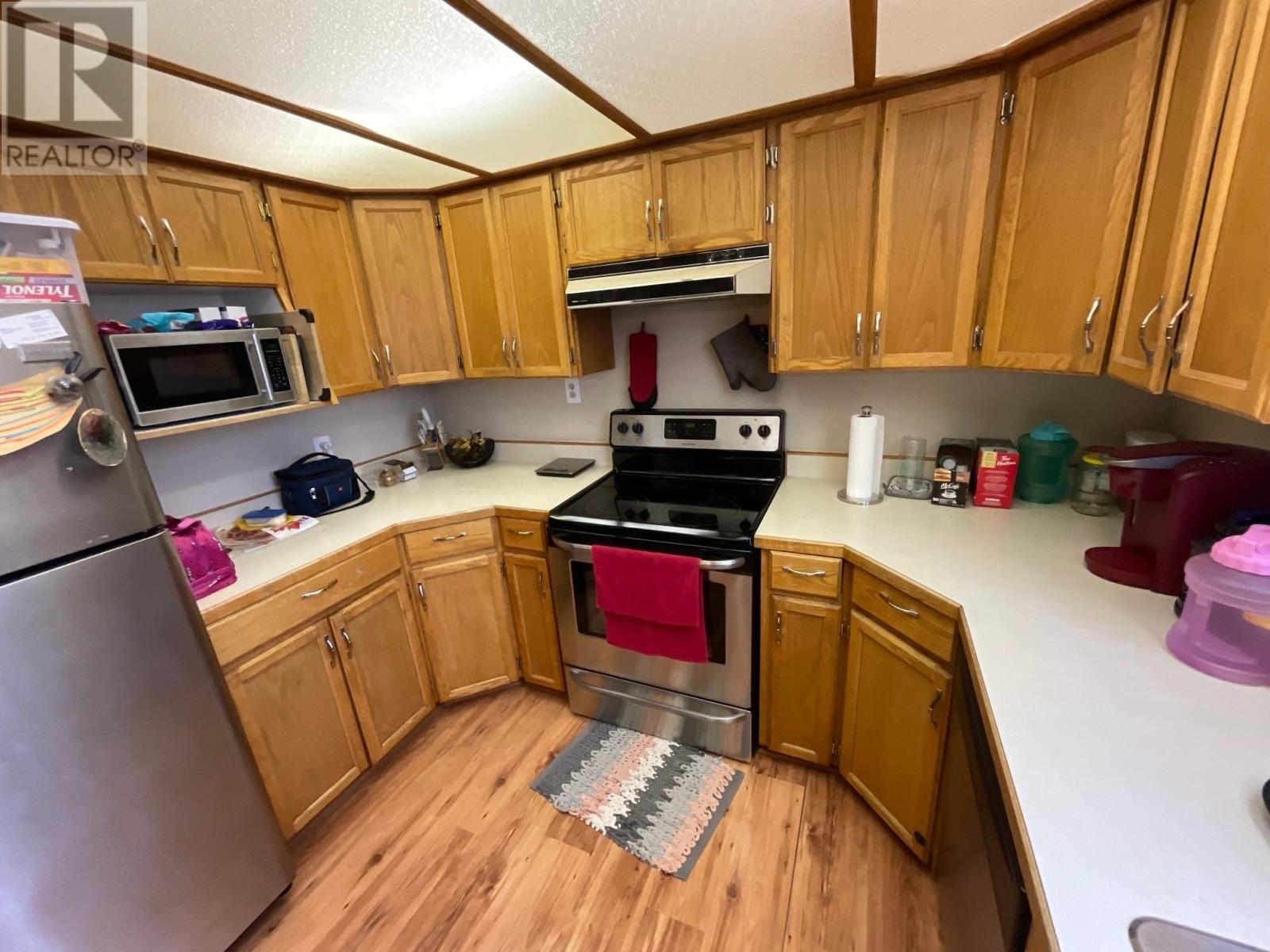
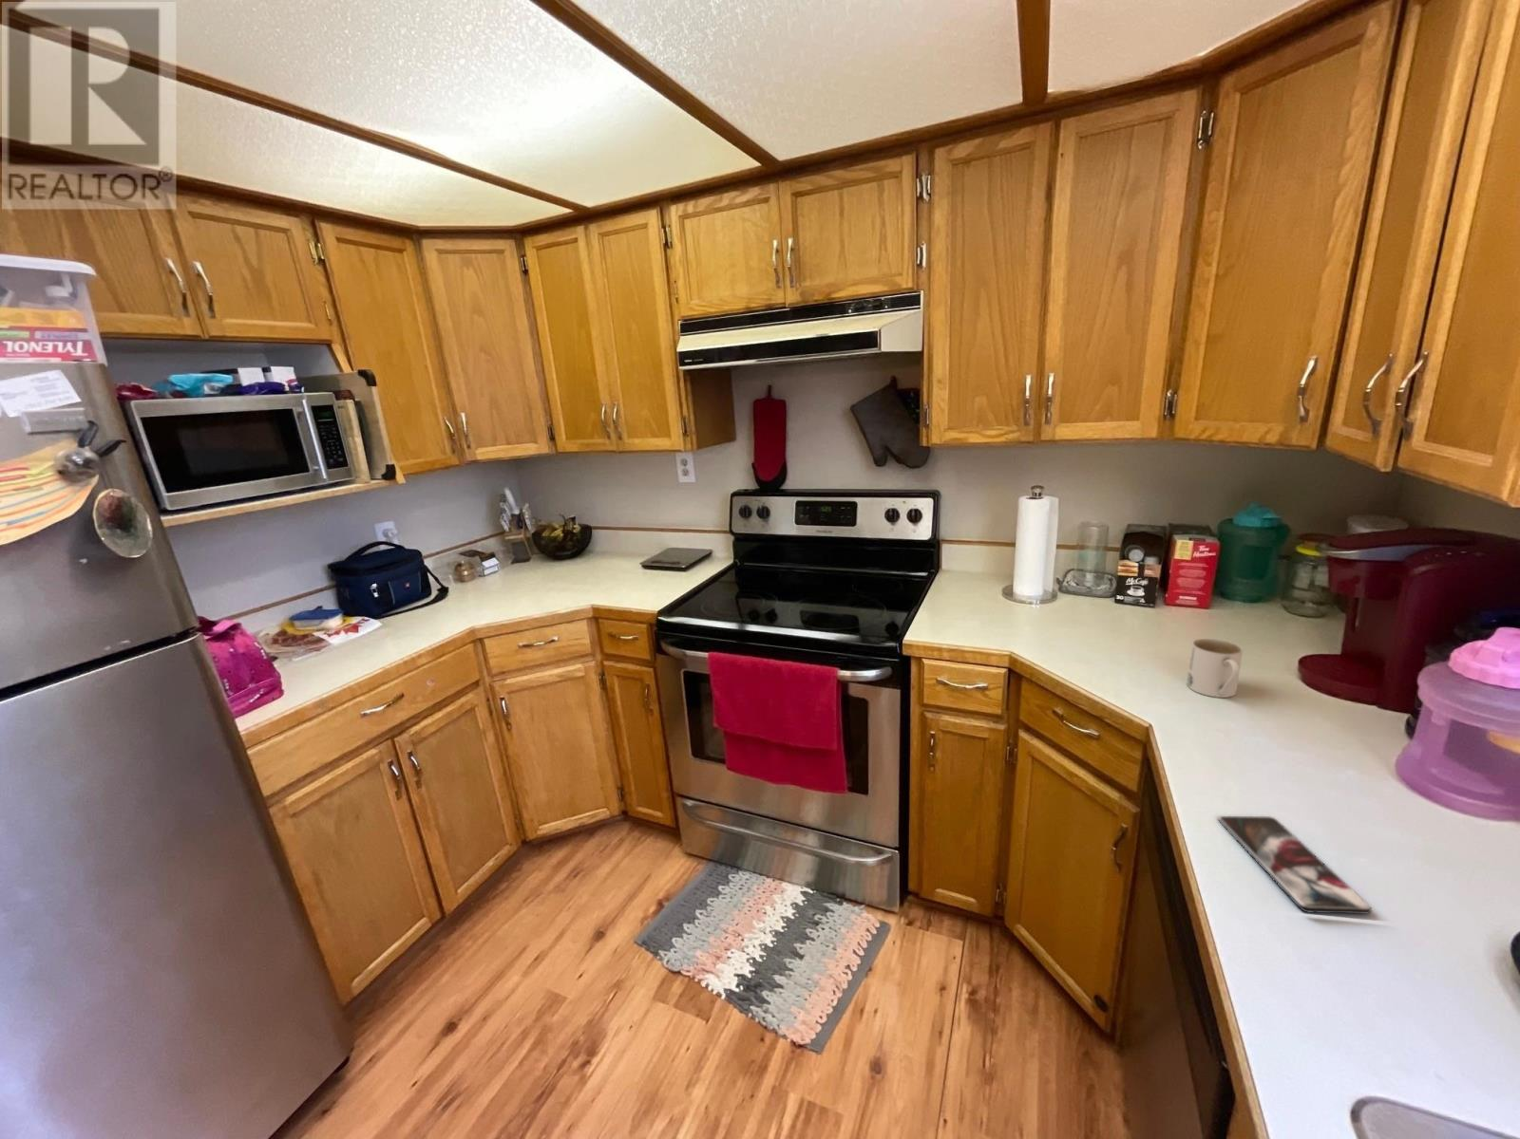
+ mug [1186,638,1244,699]
+ smartphone [1218,815,1373,915]
